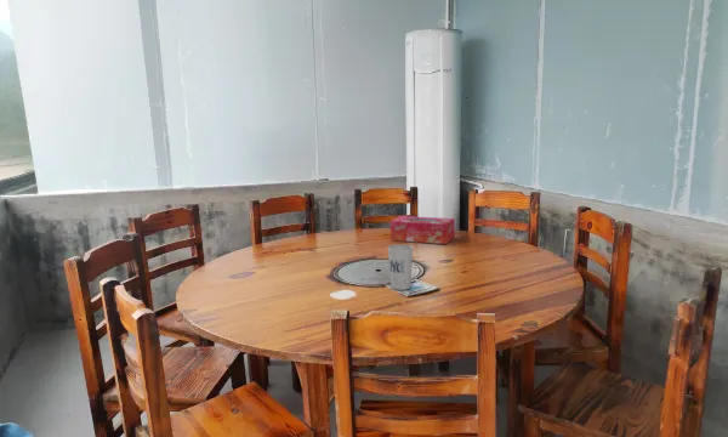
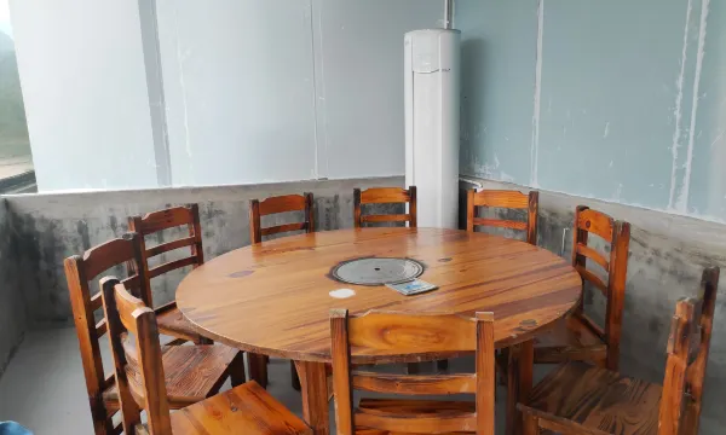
- tissue box [389,215,456,245]
- cup [387,243,414,291]
